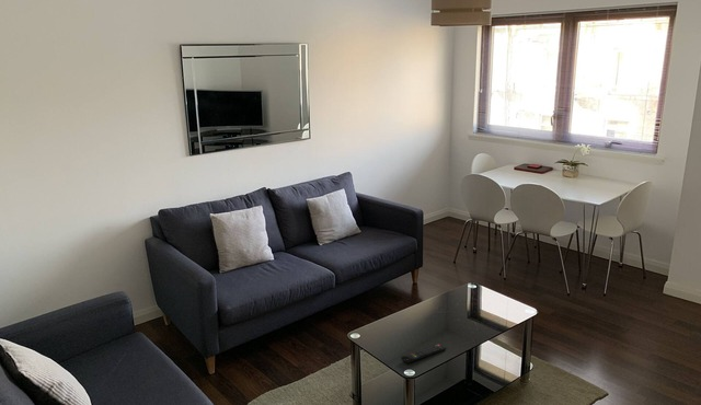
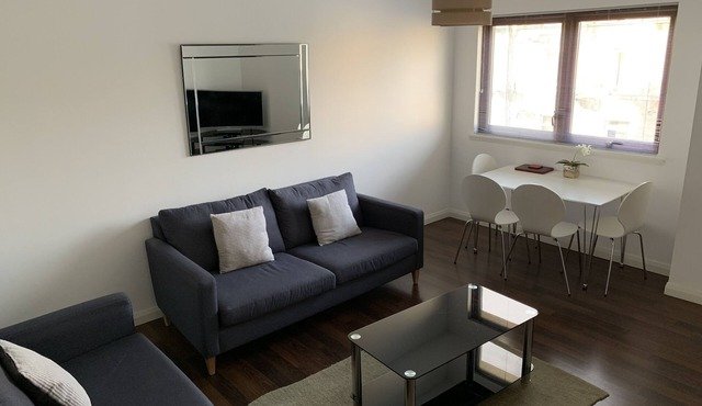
- remote control [400,343,447,364]
